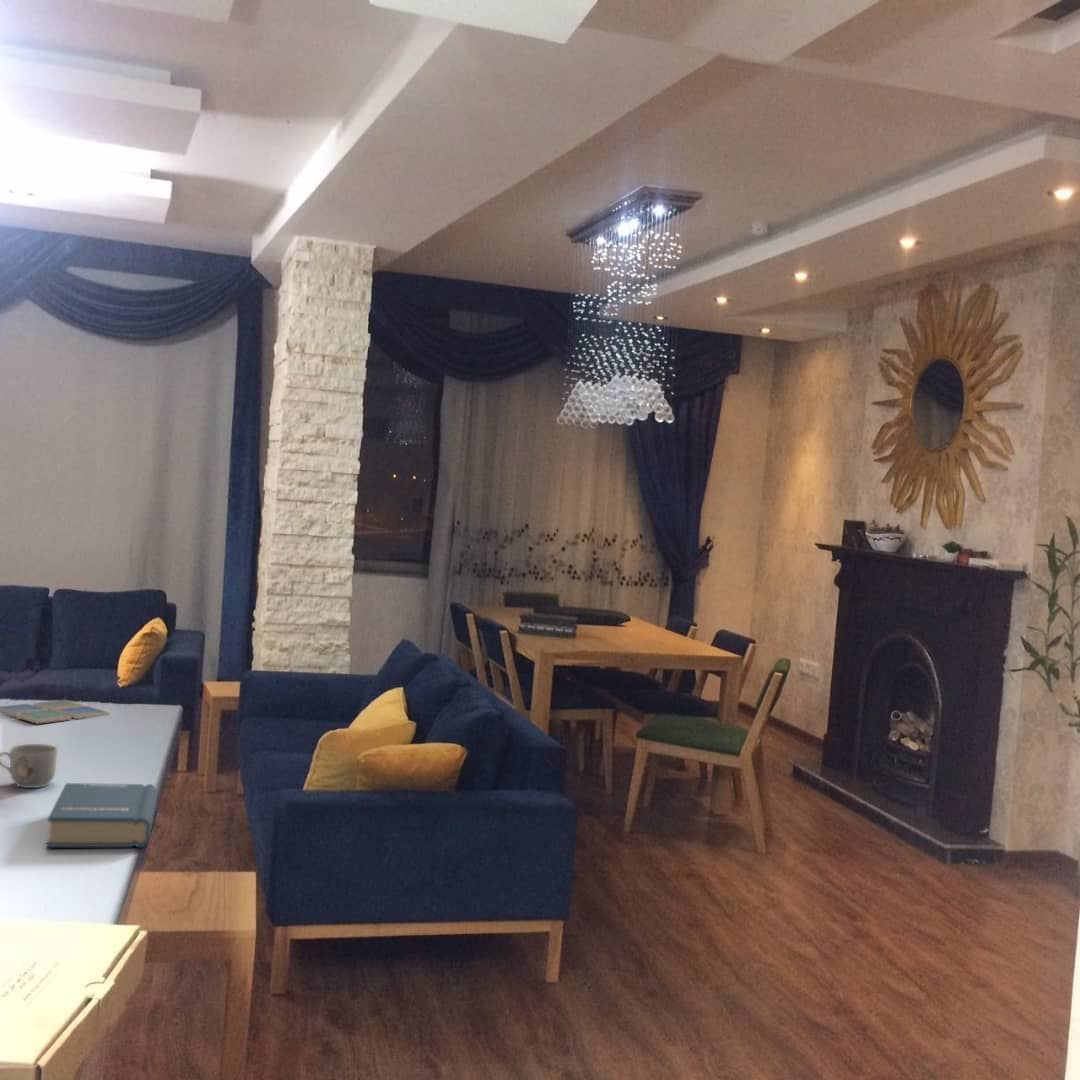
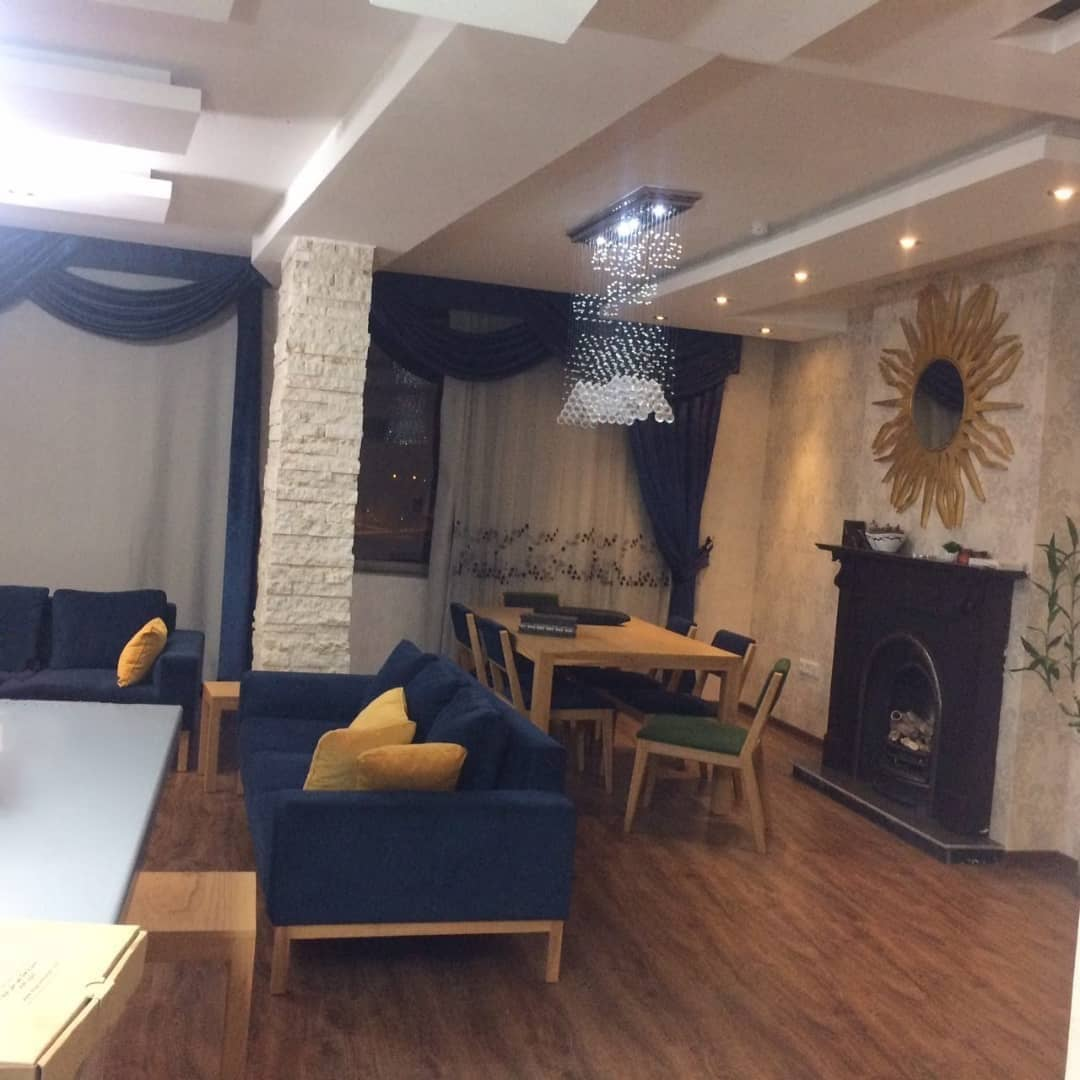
- hardback book [45,782,158,848]
- mug [0,743,58,789]
- drink coaster [0,699,110,725]
